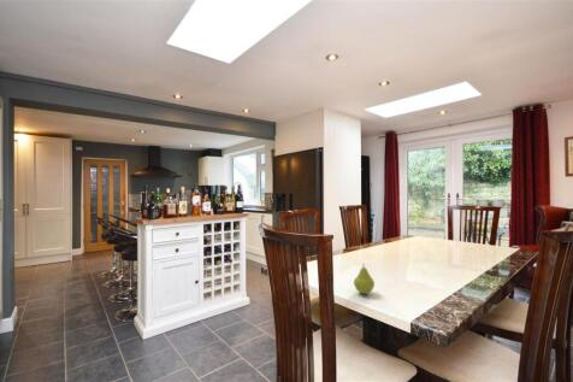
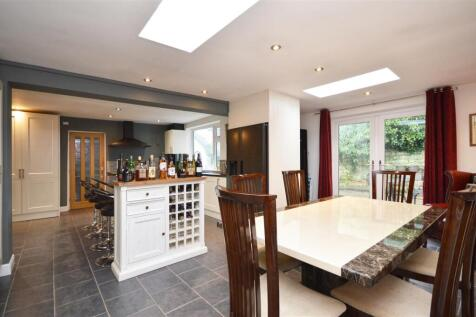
- fruit [353,265,376,295]
